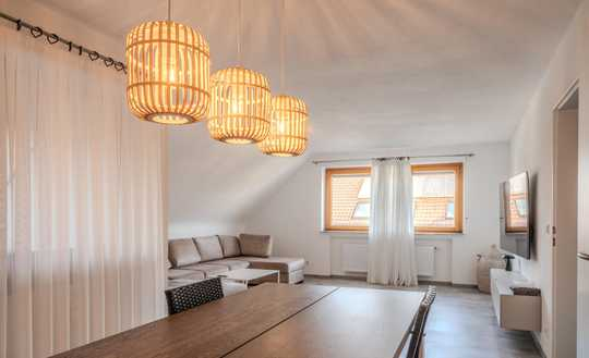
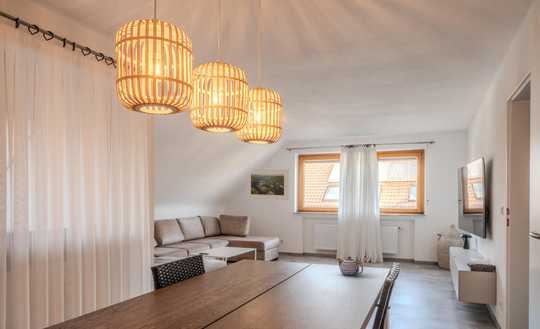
+ teapot [336,255,364,278]
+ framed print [246,168,290,201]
